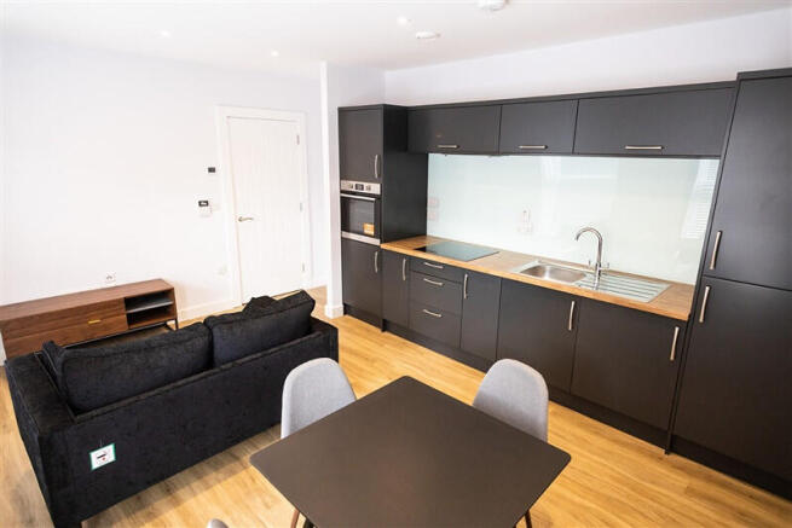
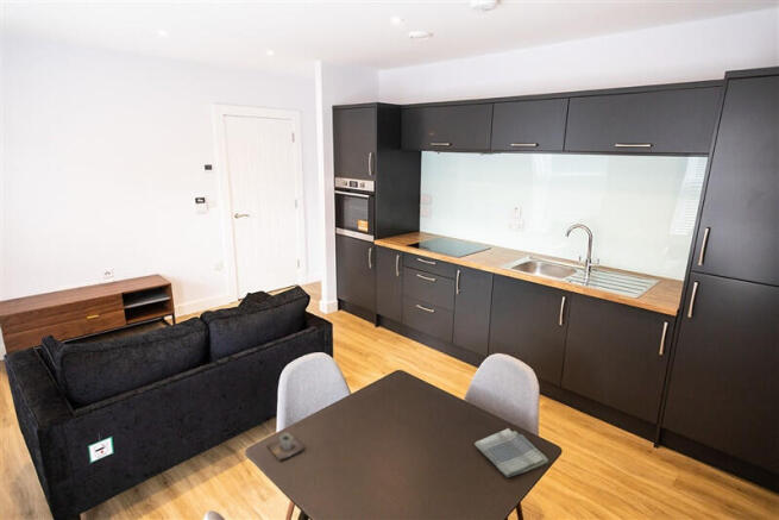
+ cup [266,432,306,462]
+ dish towel [473,427,549,478]
